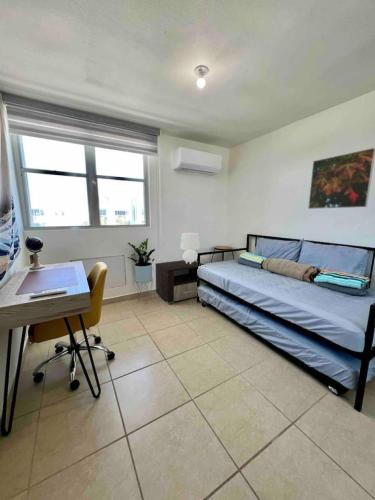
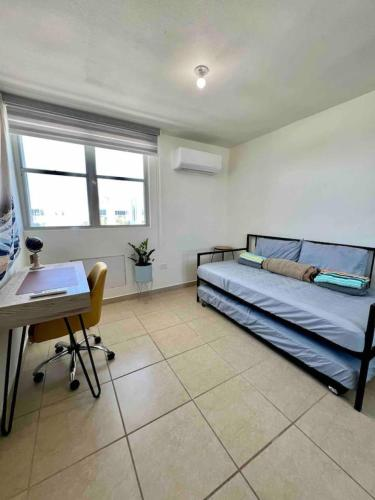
- nightstand [155,259,205,305]
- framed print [307,147,375,210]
- table lamp [179,232,201,264]
